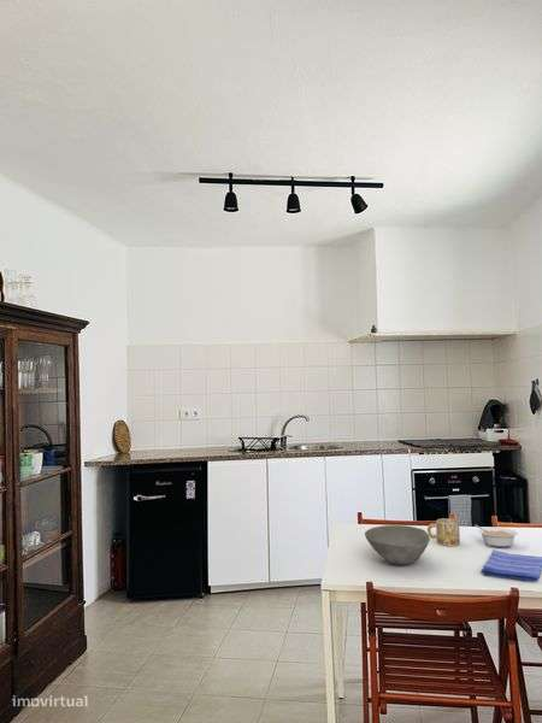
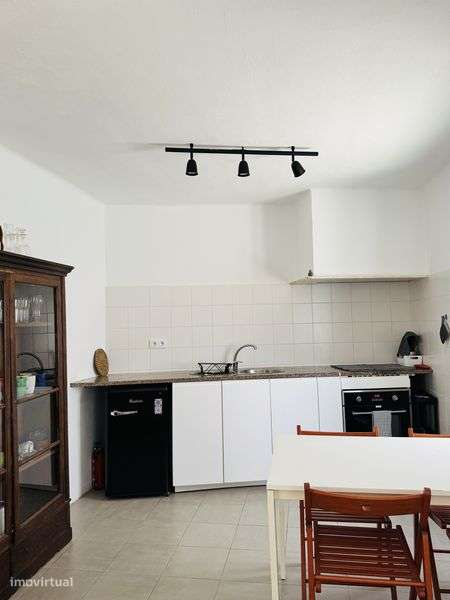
- dish towel [479,548,542,583]
- mug [426,517,461,547]
- legume [473,524,518,548]
- bowl [364,524,431,566]
